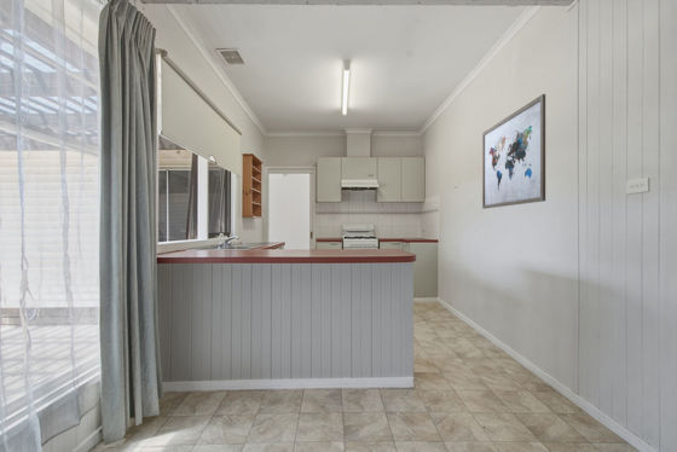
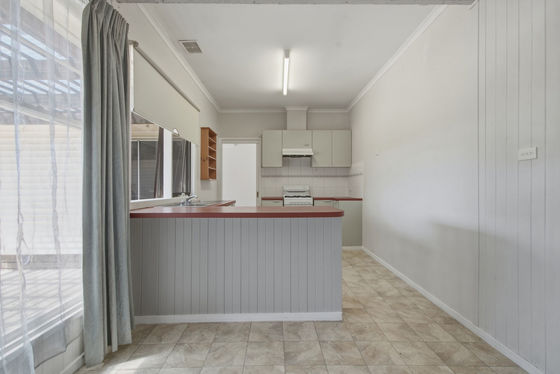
- wall art [481,93,546,210]
